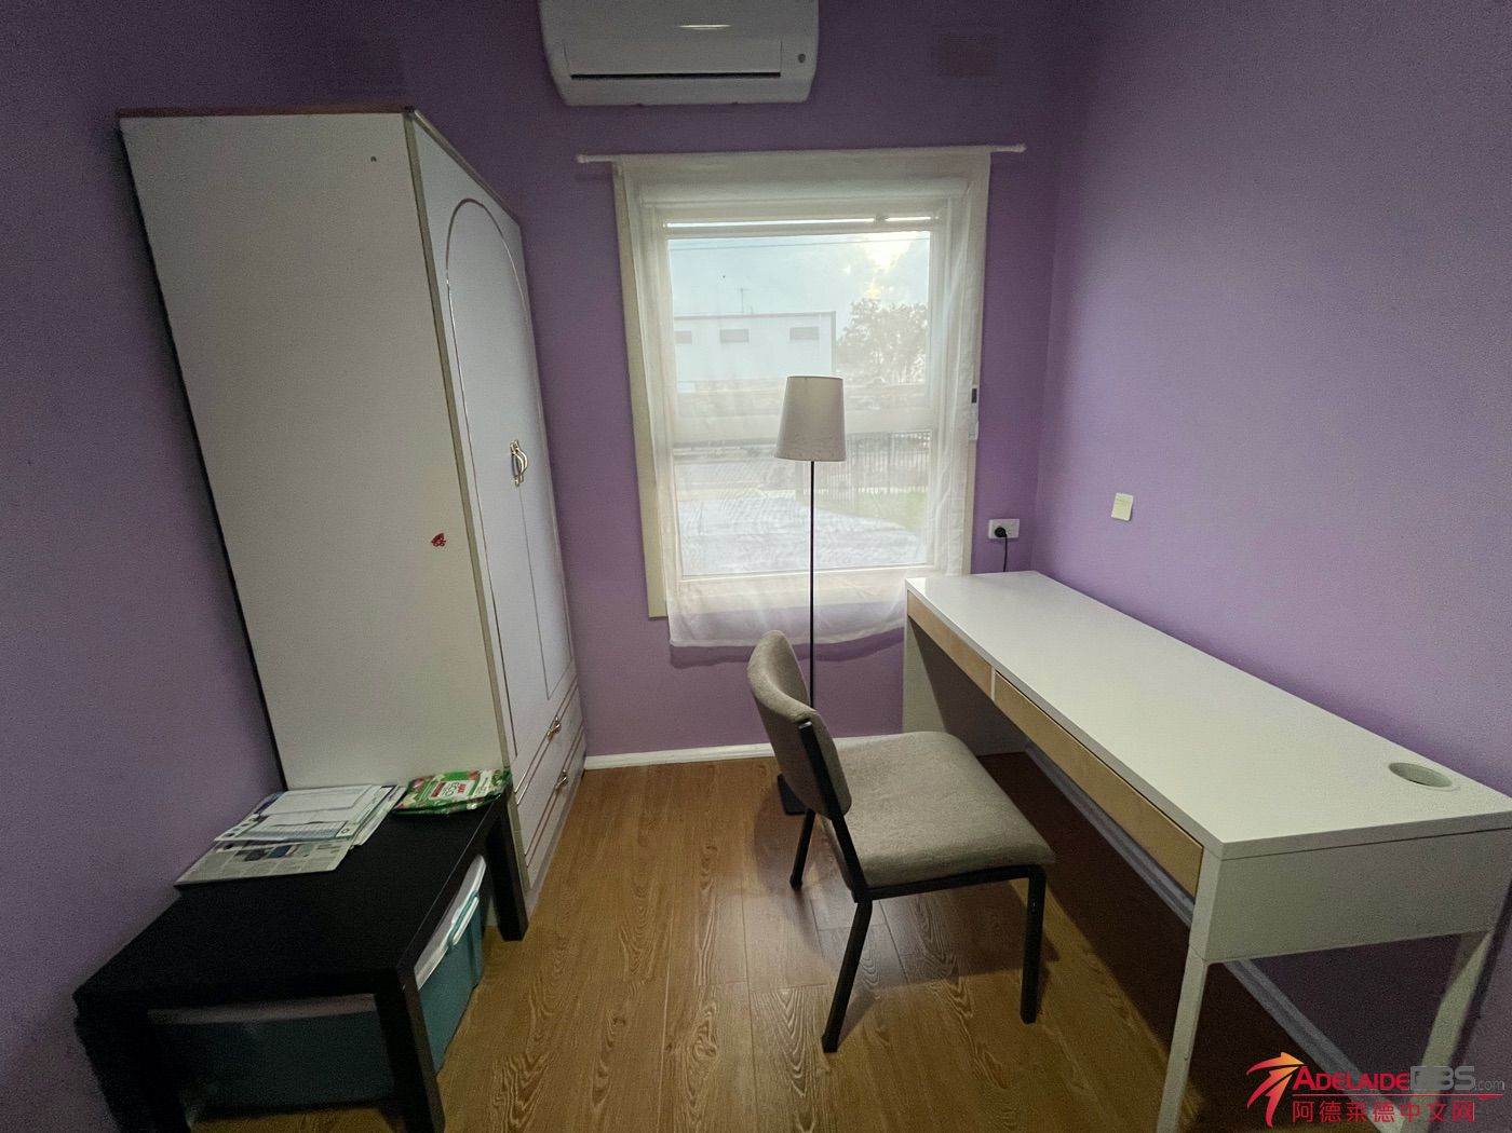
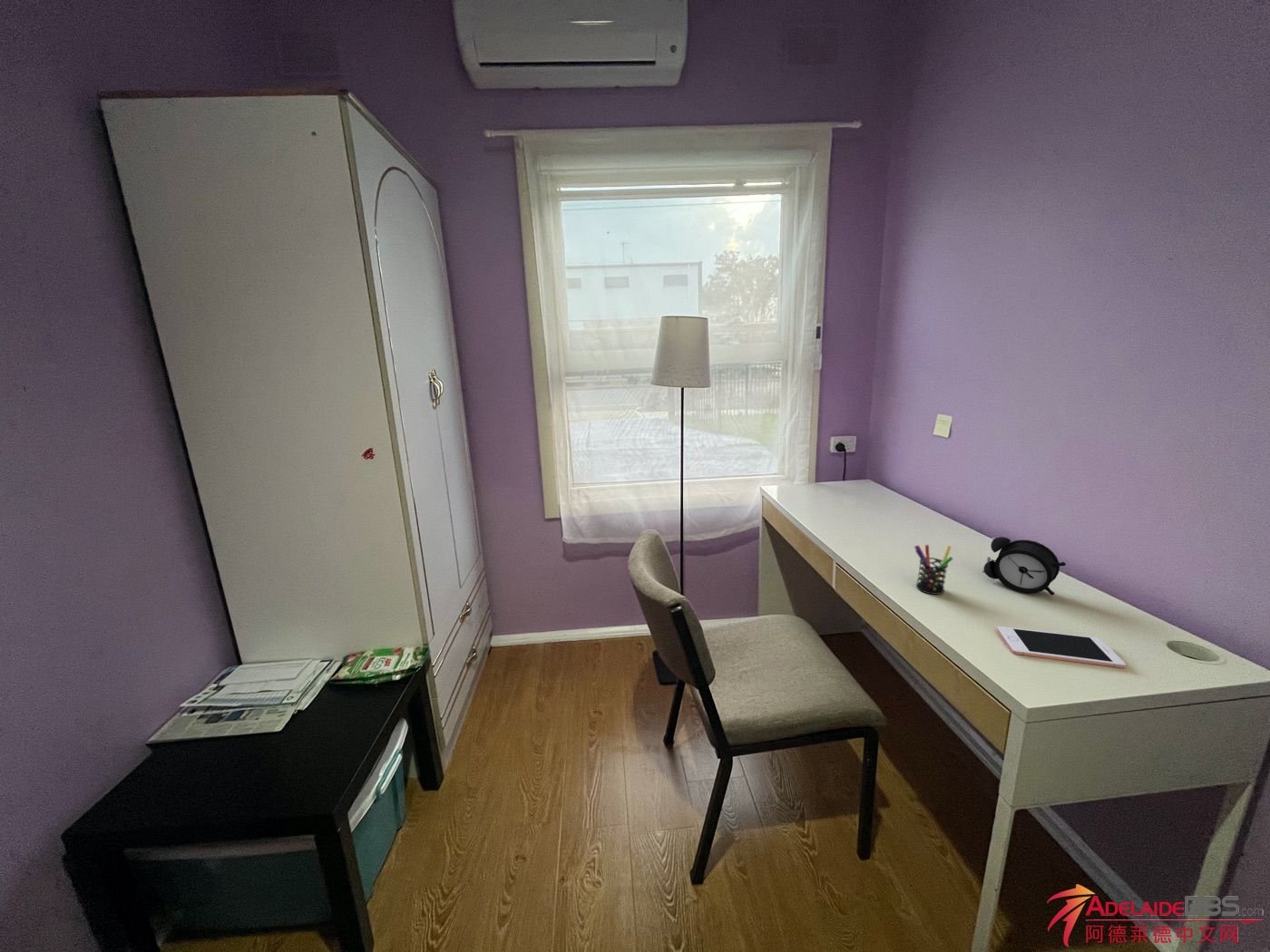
+ cell phone [996,626,1127,669]
+ alarm clock [982,536,1067,596]
+ pen holder [913,544,953,596]
